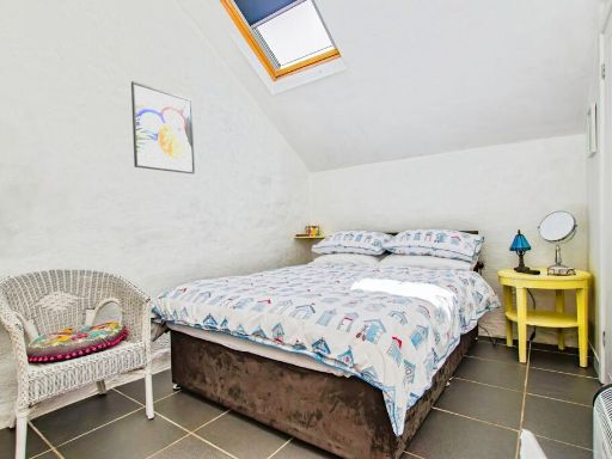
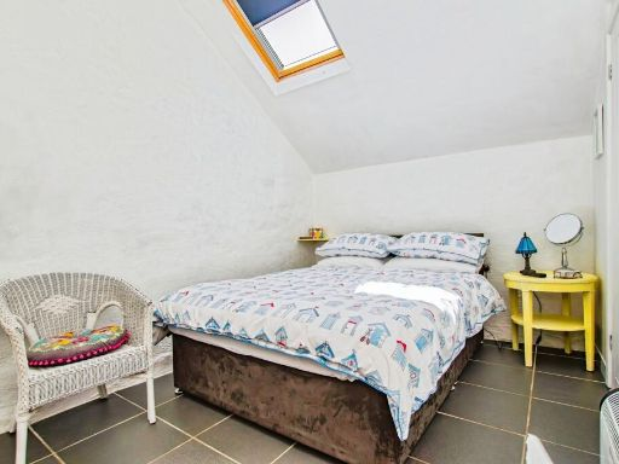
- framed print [130,80,196,175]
